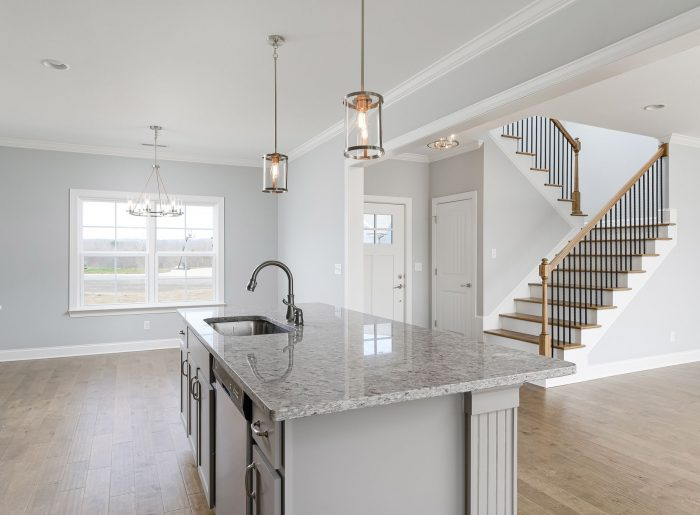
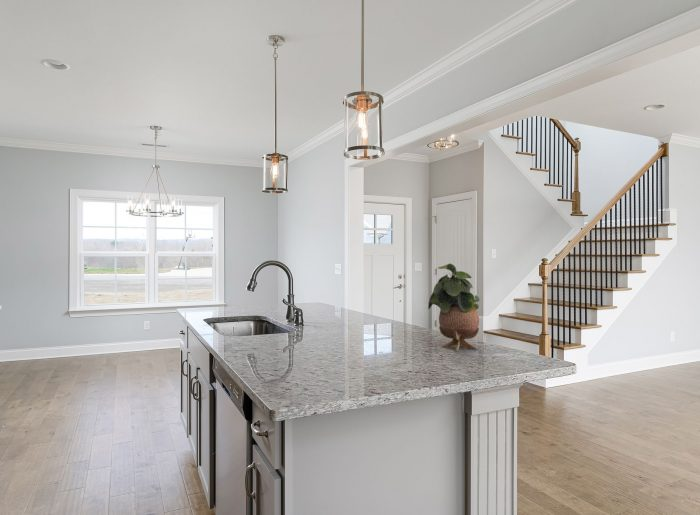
+ potted plant [427,263,481,352]
